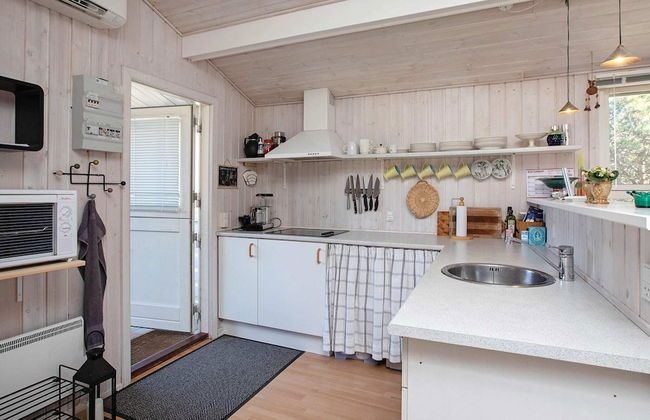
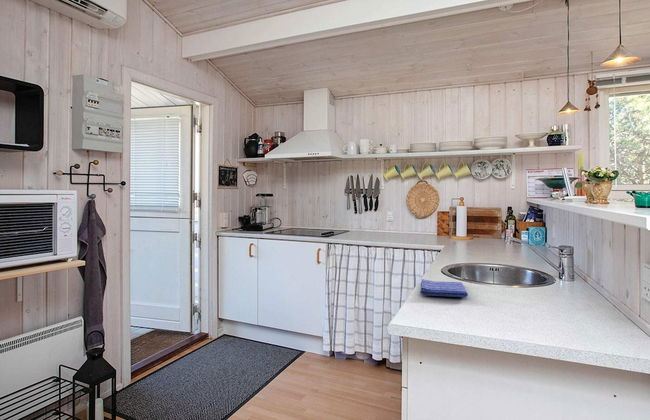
+ dish towel [419,278,469,298]
